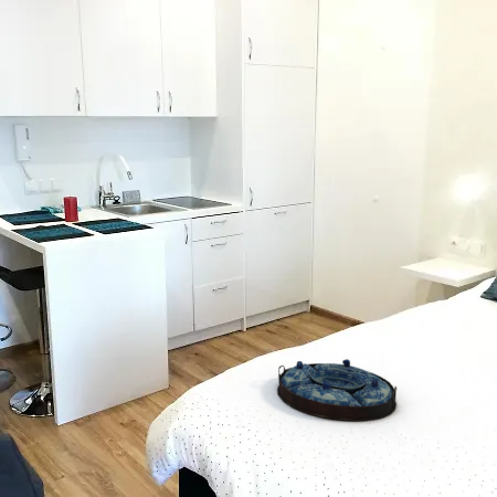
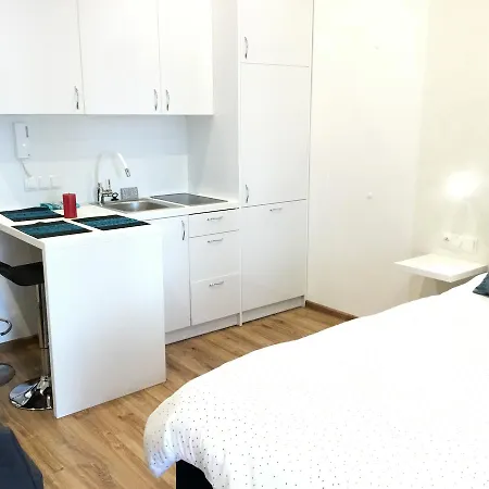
- serving tray [276,358,398,422]
